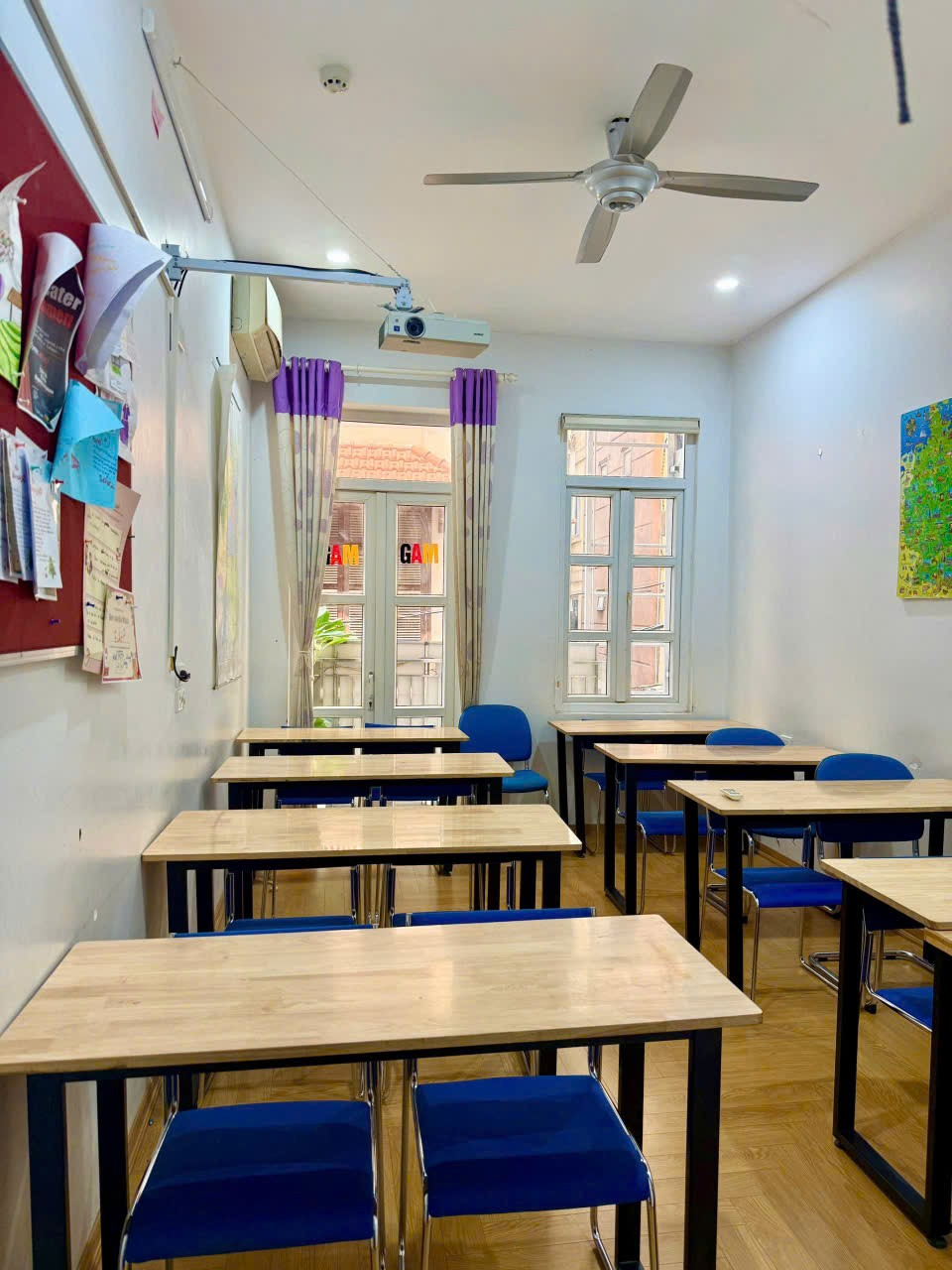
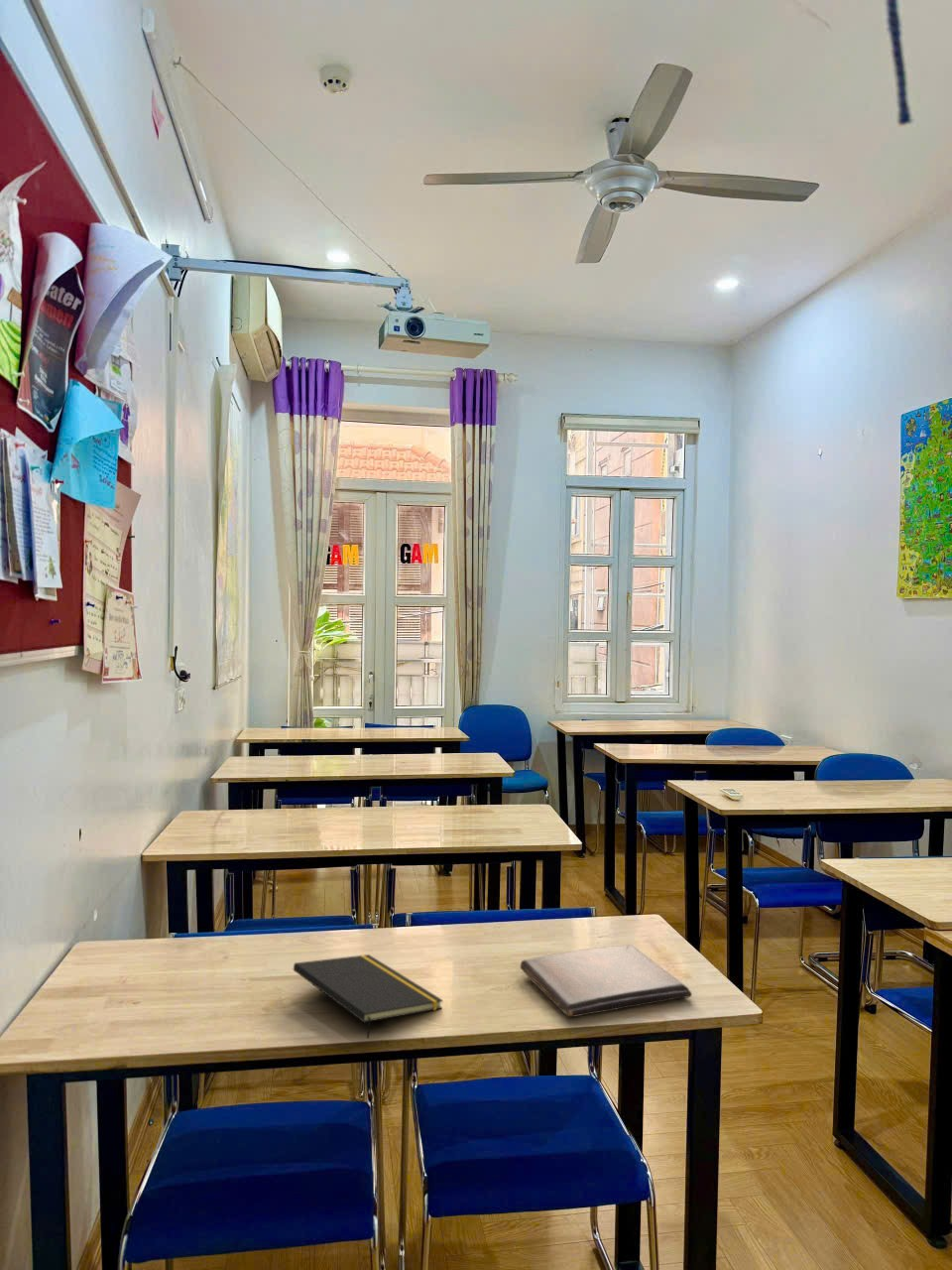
+ book [520,944,693,1018]
+ notepad [293,953,444,1040]
